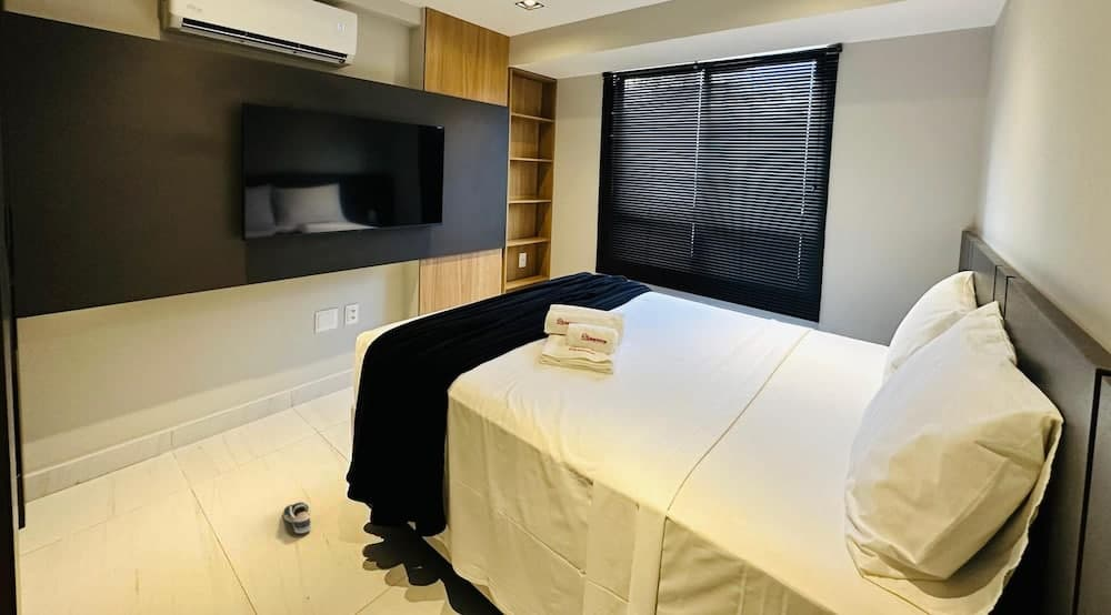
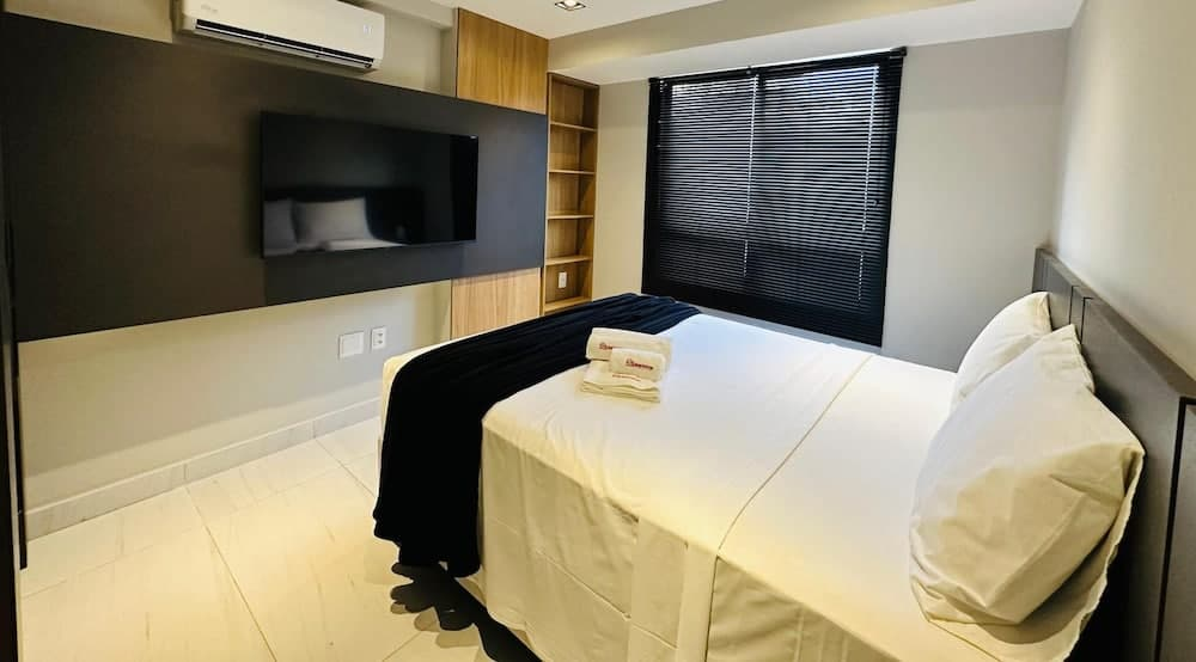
- sneaker [282,502,312,534]
